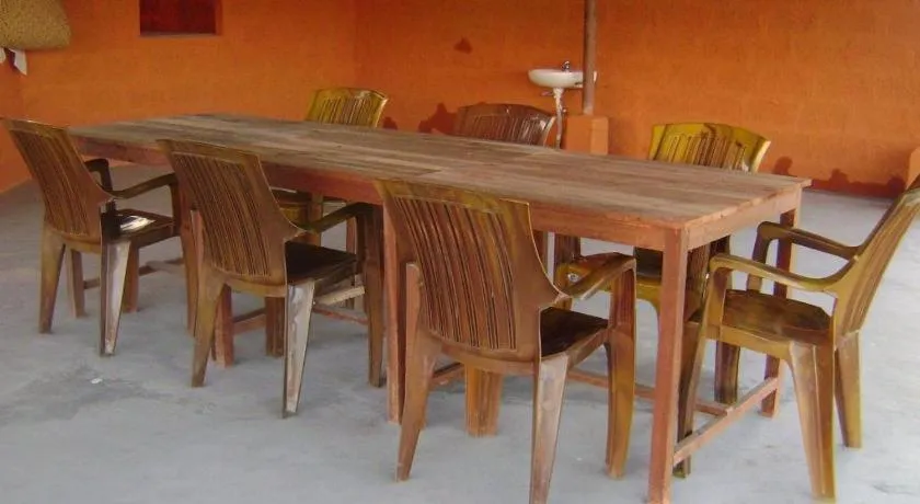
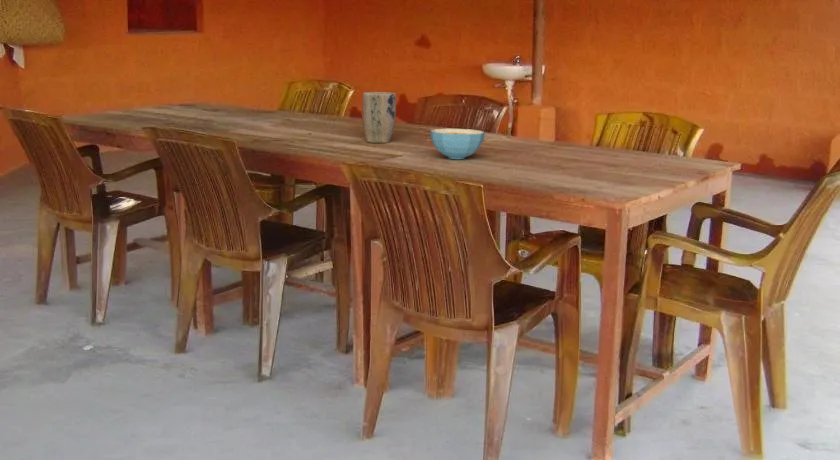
+ plant pot [361,91,397,144]
+ cereal bowl [429,128,486,160]
